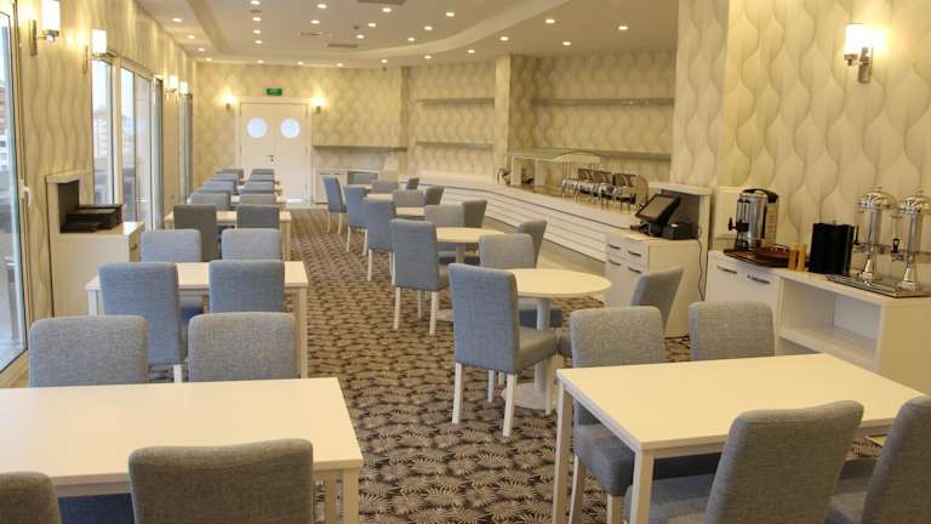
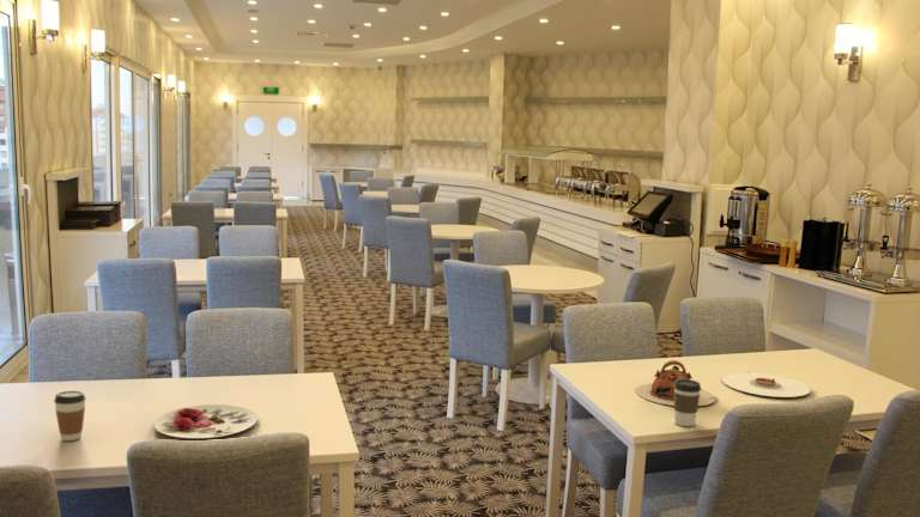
+ coffee cup [673,378,702,427]
+ coffee cup [53,390,86,442]
+ plate [721,372,811,399]
+ teapot [634,359,716,407]
+ plate [152,403,259,439]
